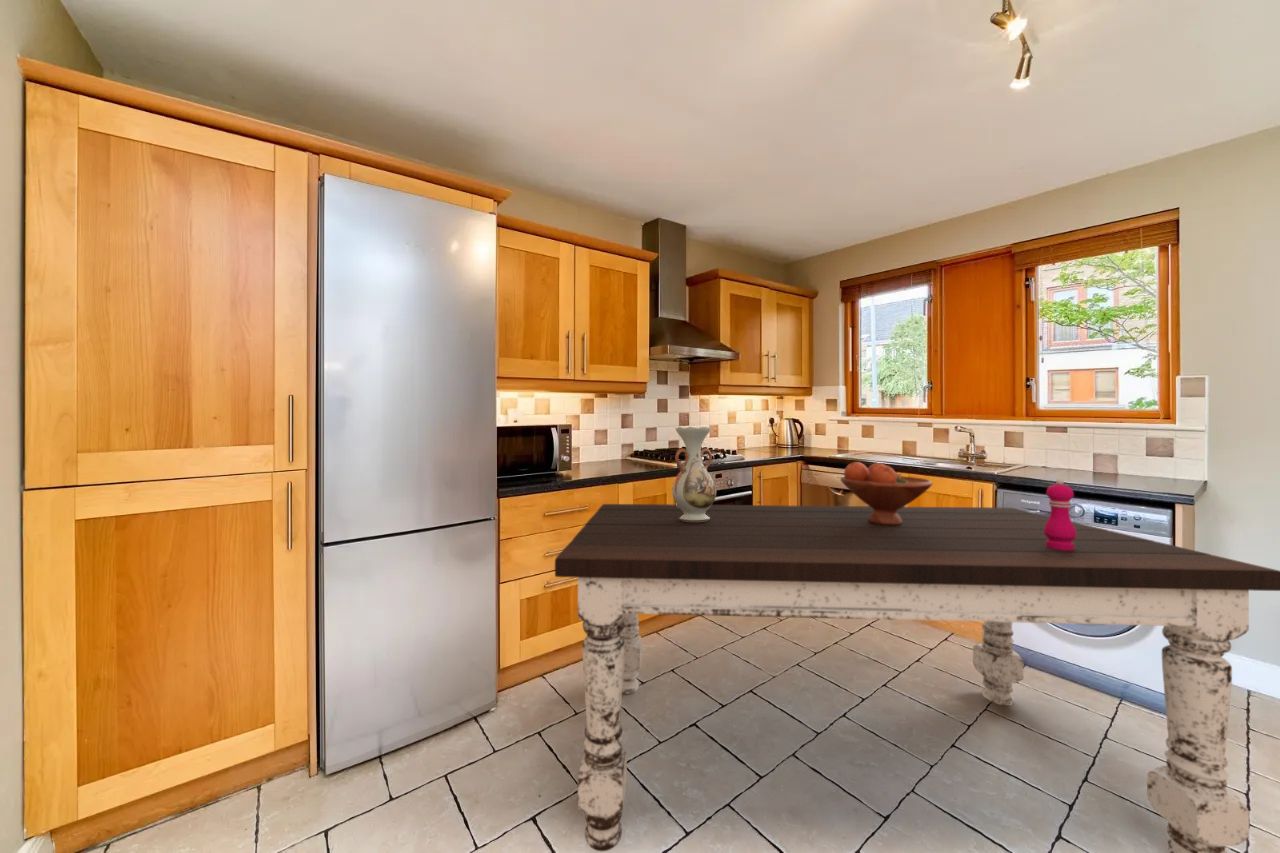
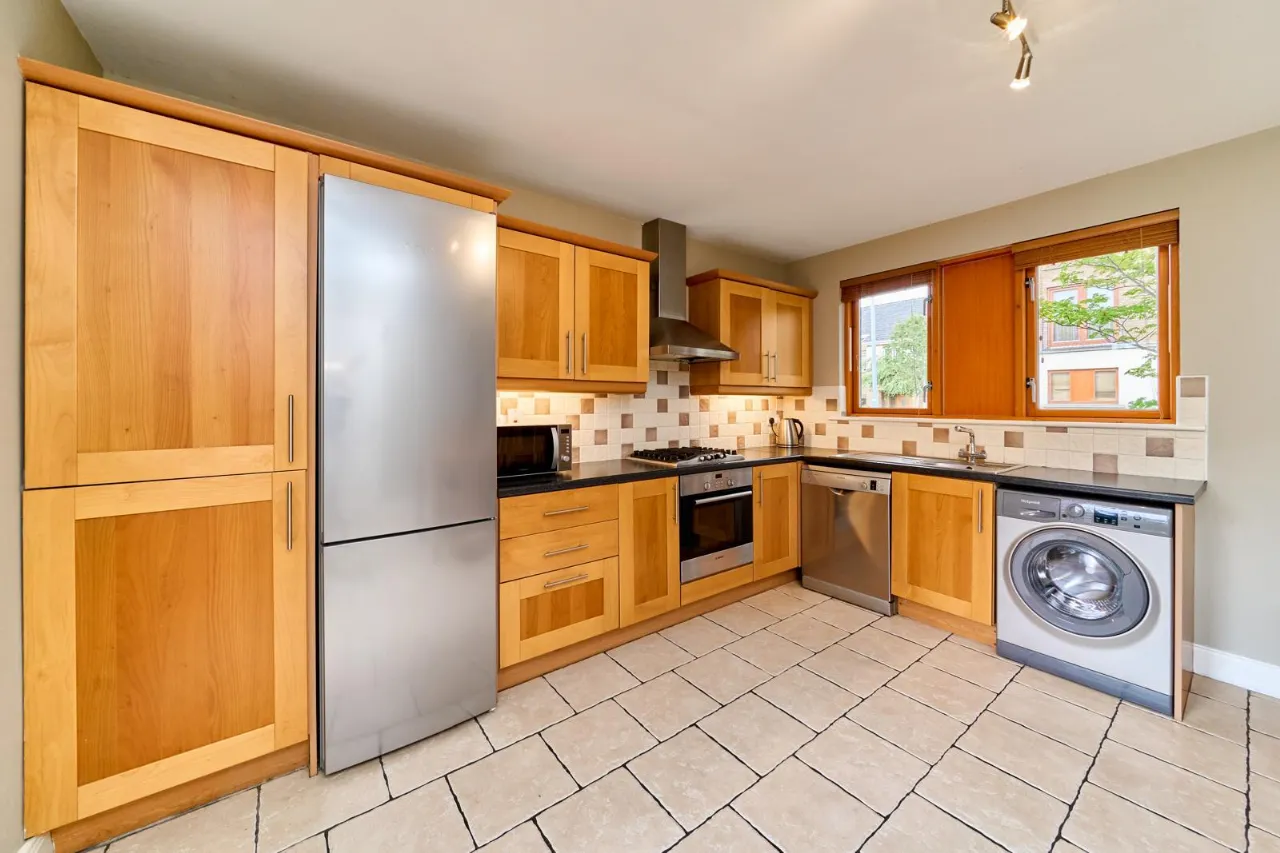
- dining table [554,503,1280,853]
- fruit bowl [839,461,934,525]
- vase [671,426,717,523]
- pepper mill [1044,478,1077,551]
